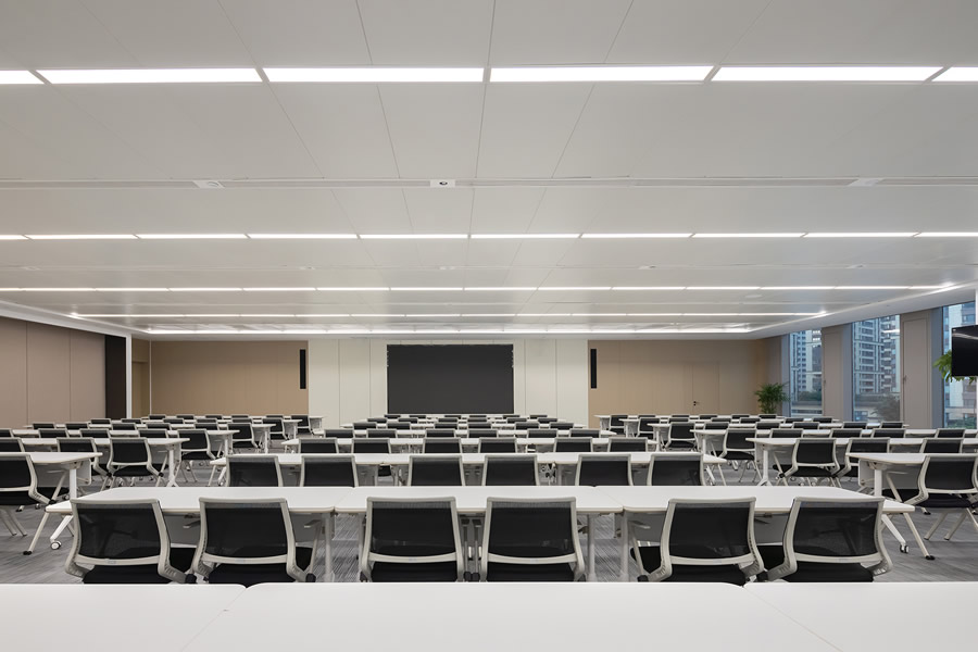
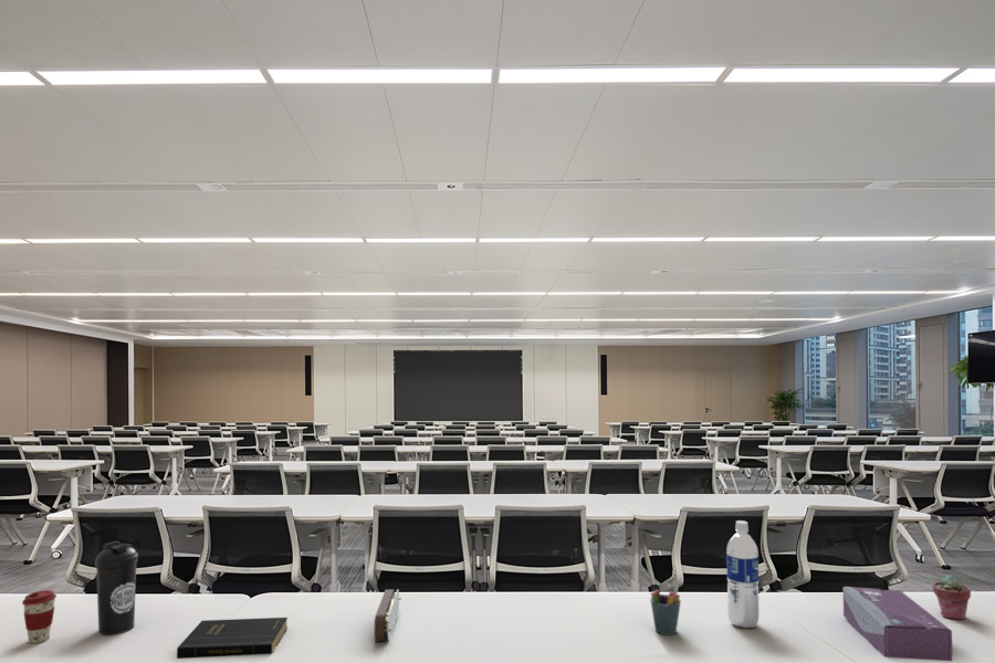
+ coffee cup [21,589,57,644]
+ water bottle [94,540,139,636]
+ water bottle [725,519,760,630]
+ tissue box [842,586,954,662]
+ book [176,617,289,660]
+ pen holder [649,579,682,636]
+ potted succulent [932,573,972,621]
+ pencil case [374,588,402,642]
